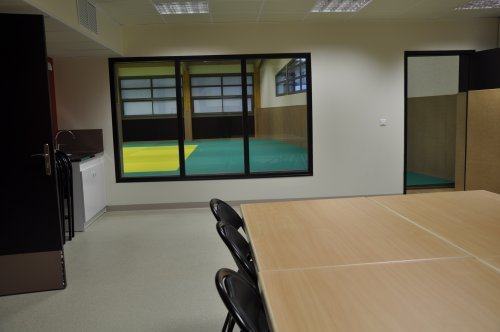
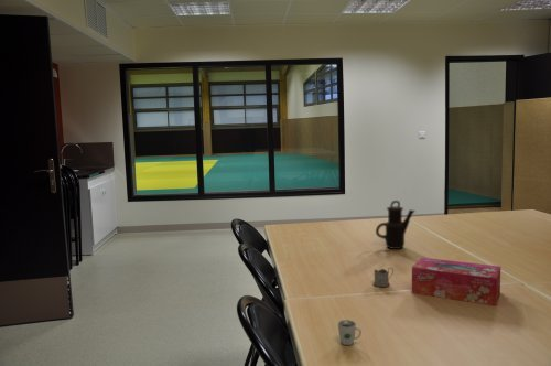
+ tissue box [411,257,501,306]
+ teapot [375,200,417,250]
+ tea glass holder [372,267,395,288]
+ cup [337,319,363,346]
